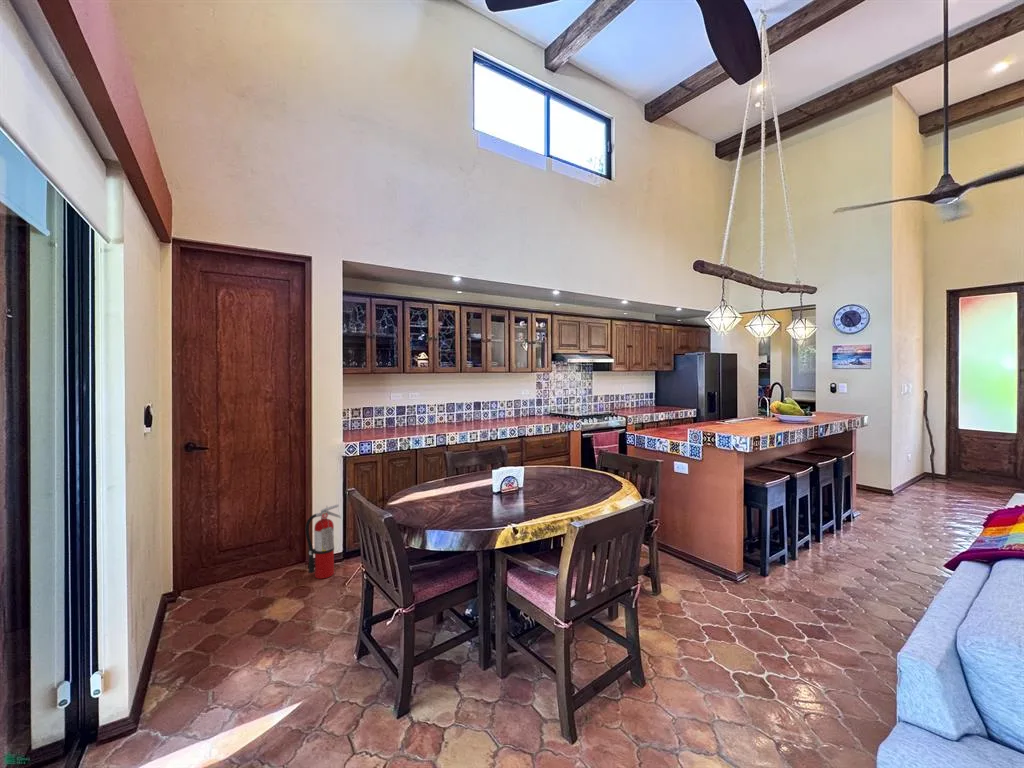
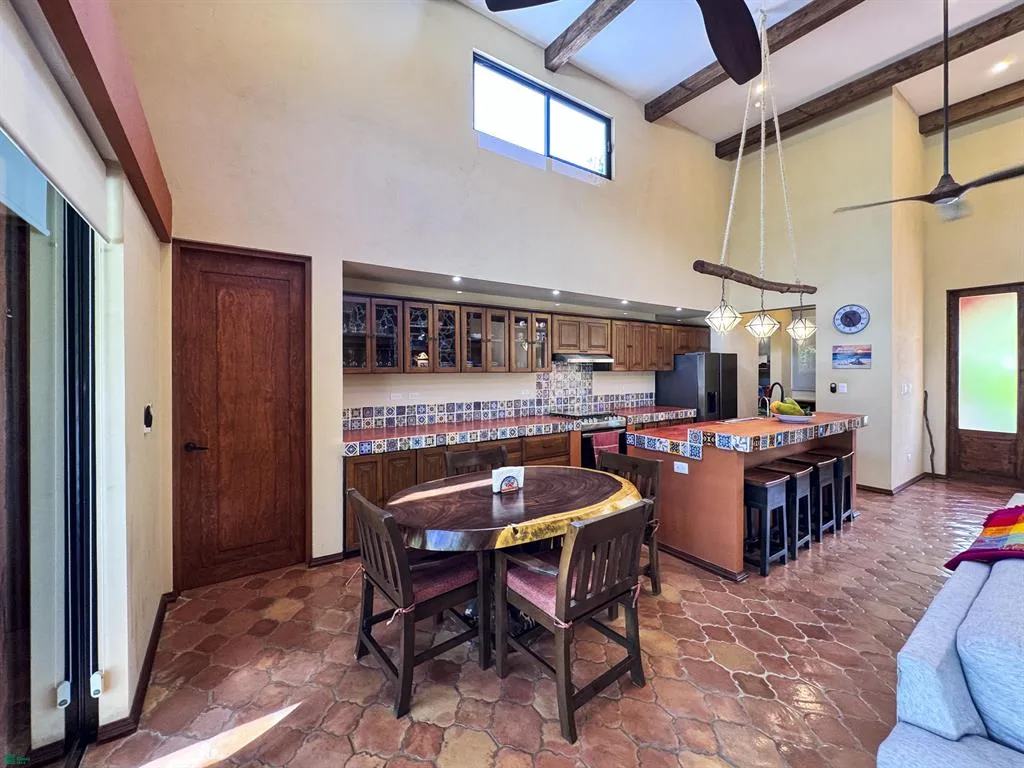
- fire extinguisher [304,503,342,580]
